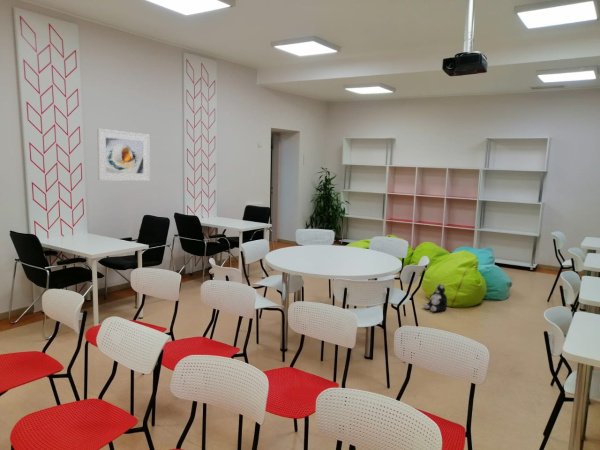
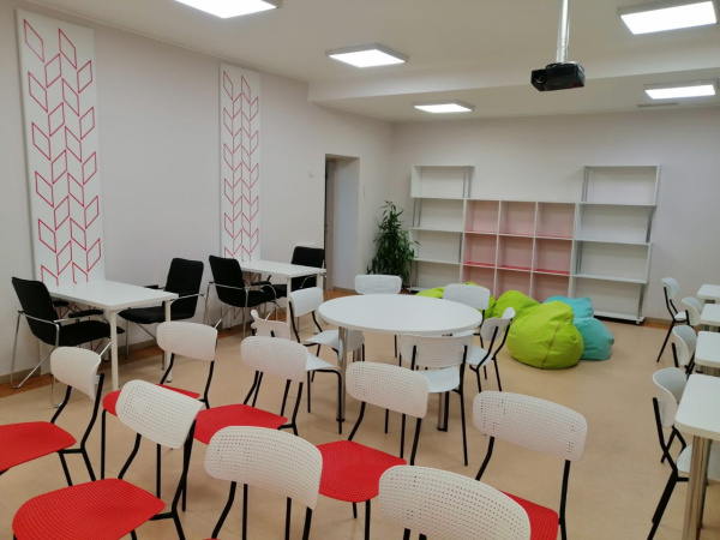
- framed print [96,128,151,182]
- plush toy [422,283,448,313]
